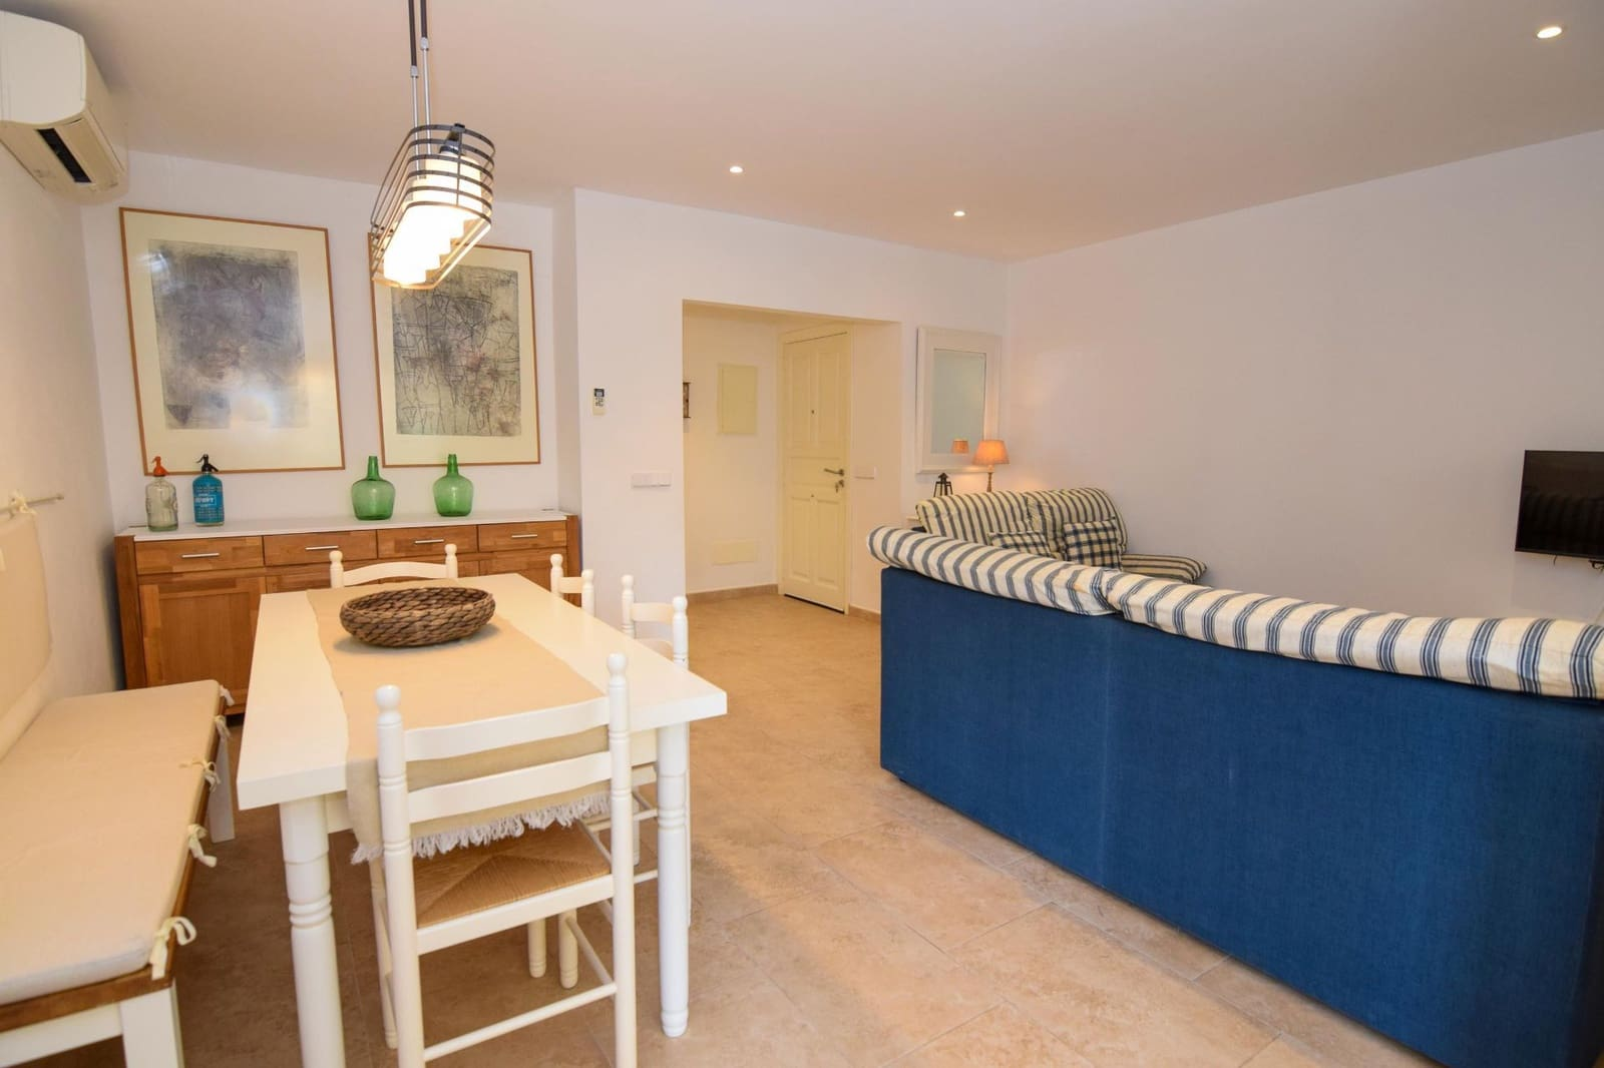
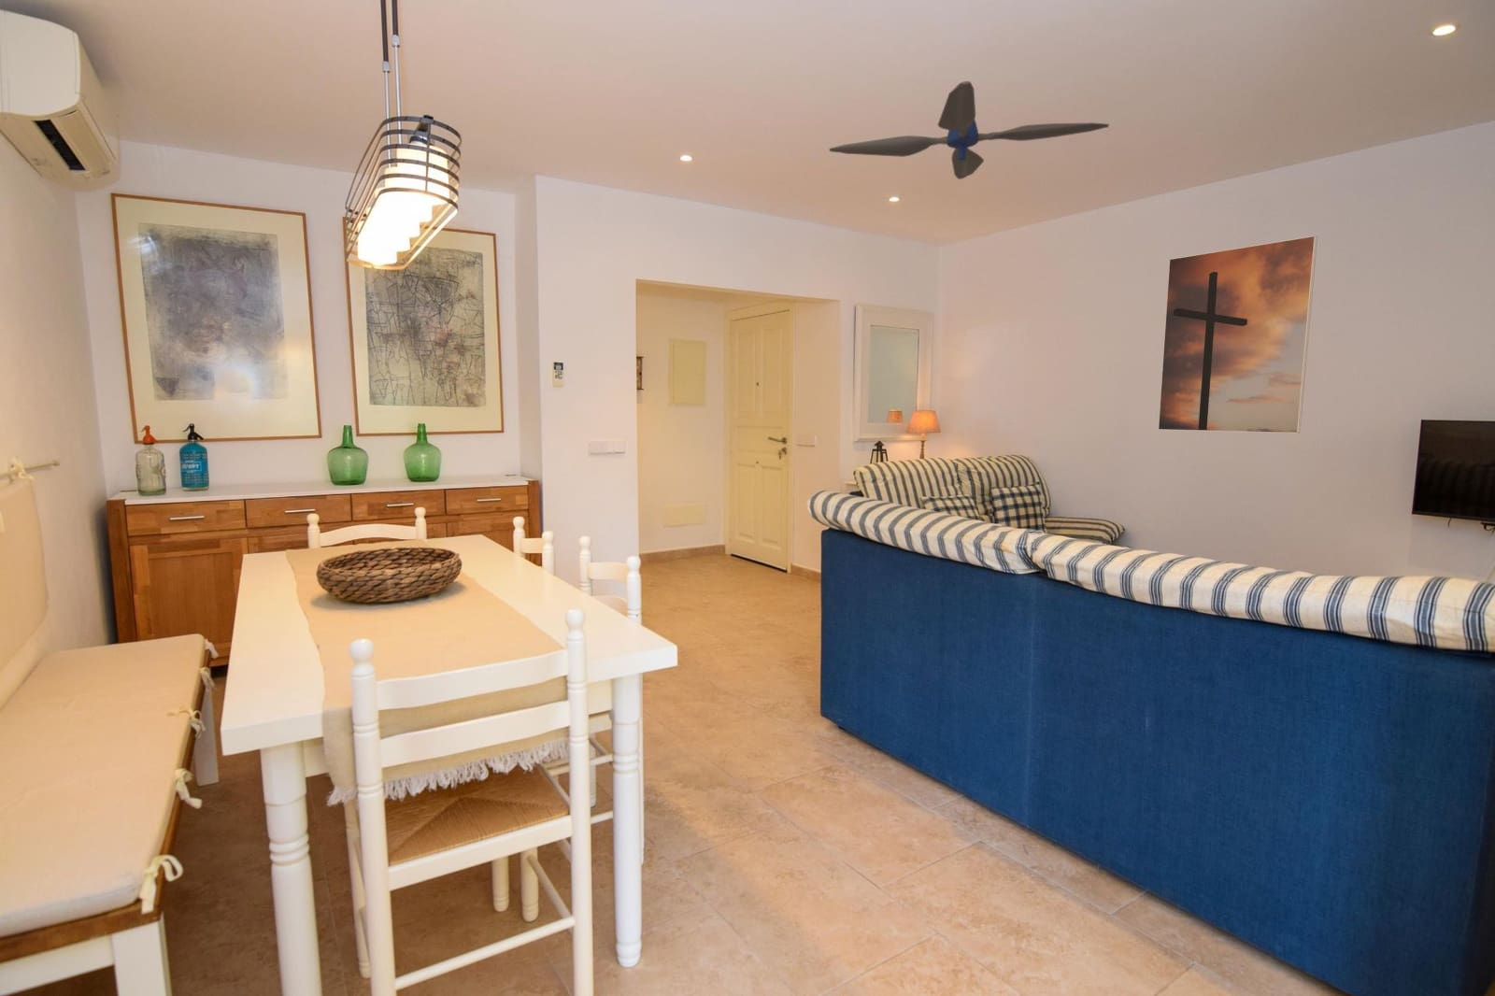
+ ceiling fan [828,80,1110,180]
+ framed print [1157,235,1318,435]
